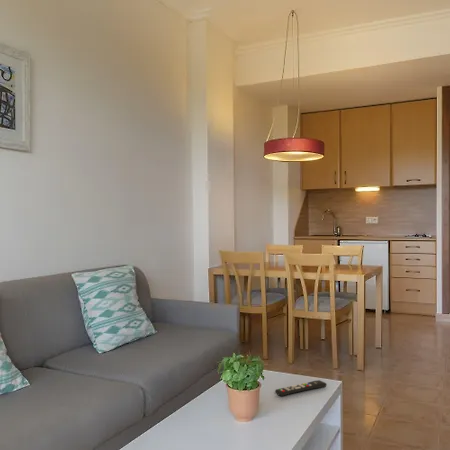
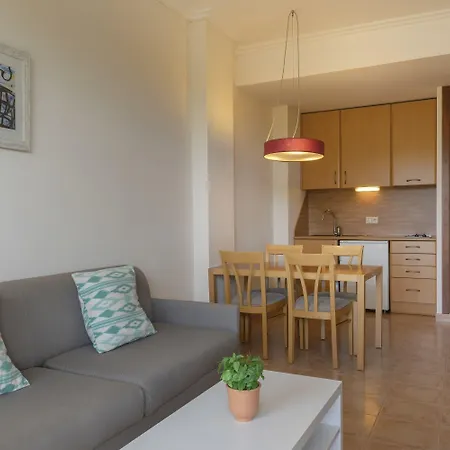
- remote control [274,379,328,397]
